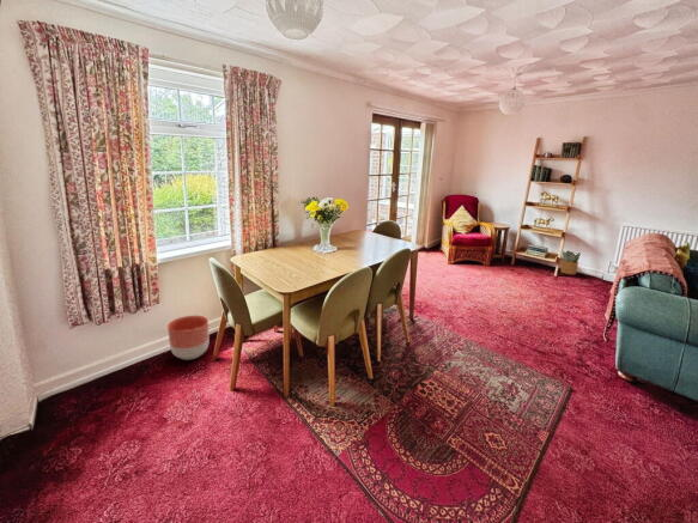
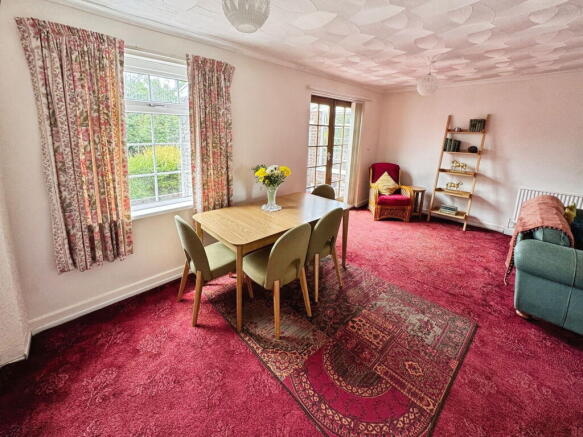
- potted plant [559,249,582,275]
- planter [166,315,211,361]
